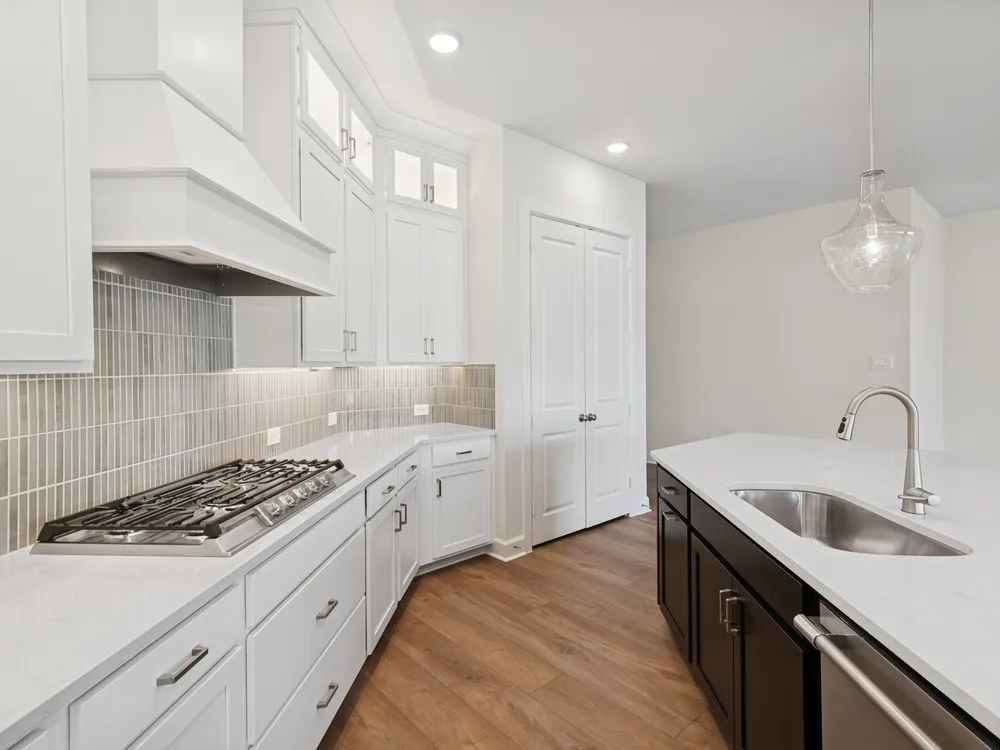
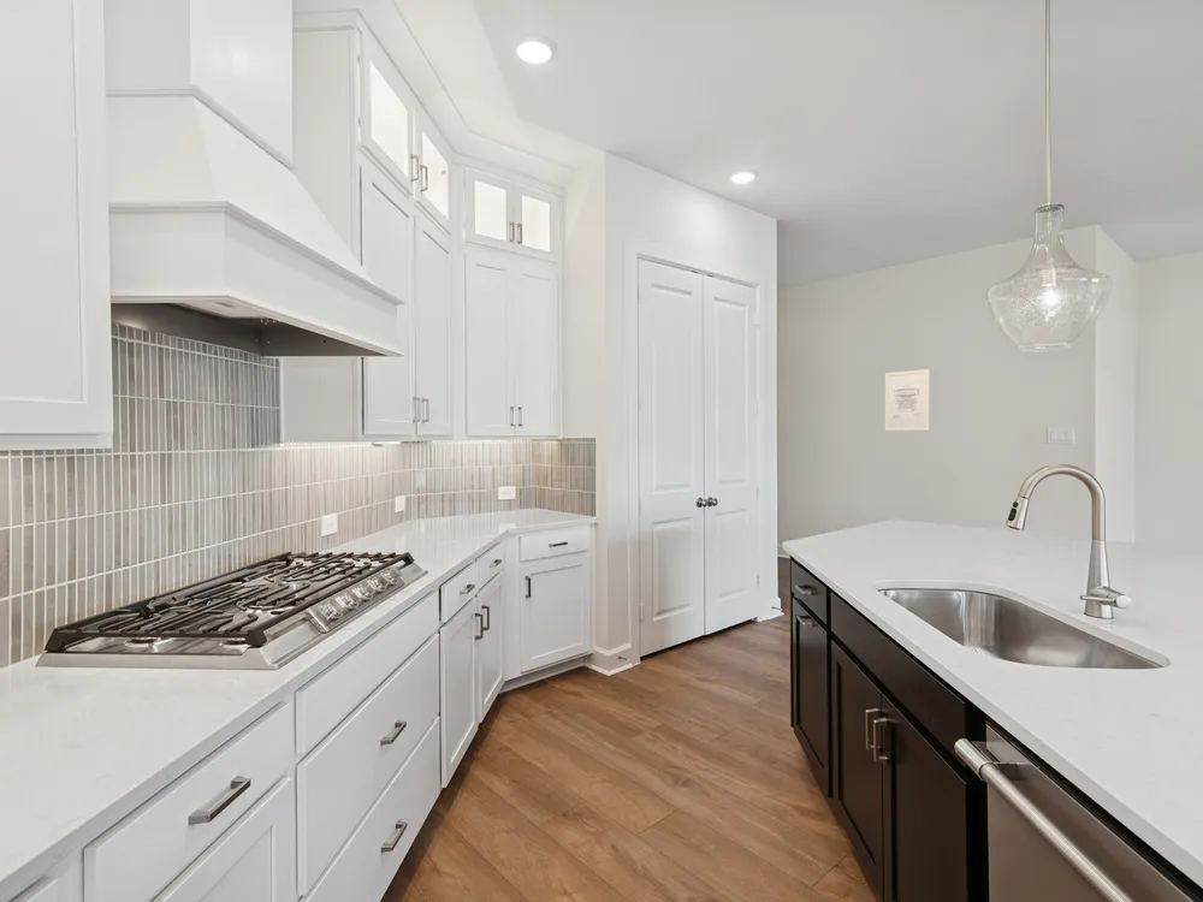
+ wall art [884,368,930,432]
